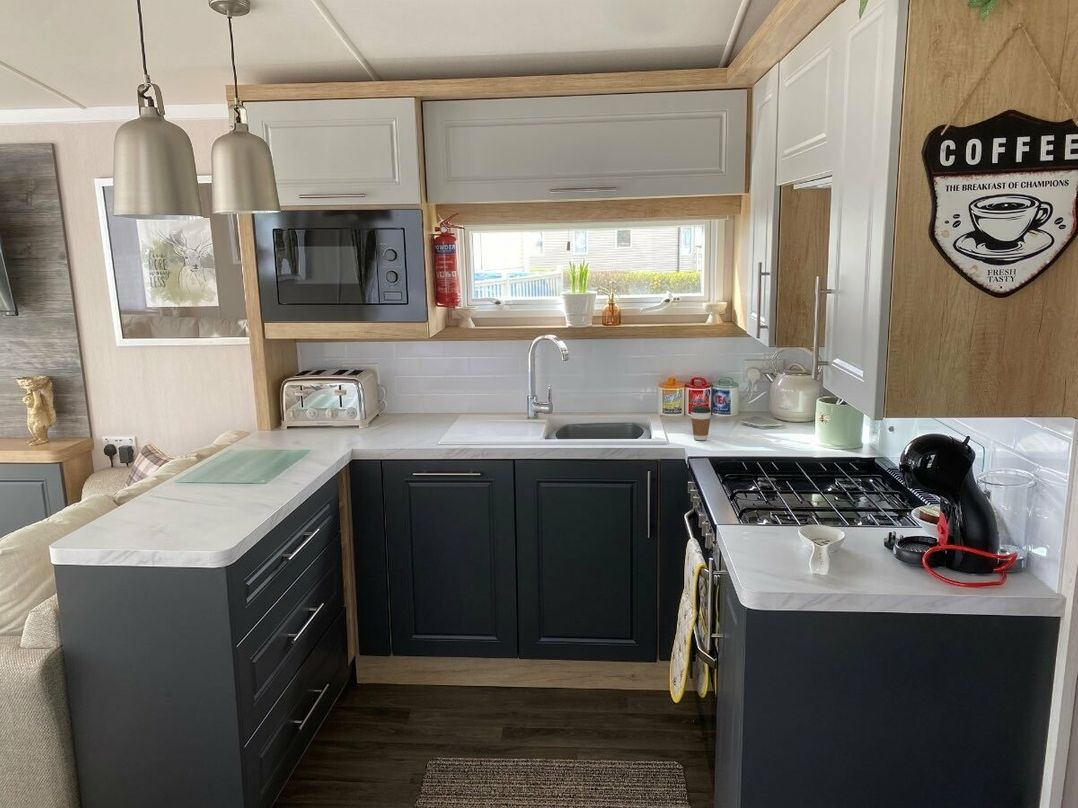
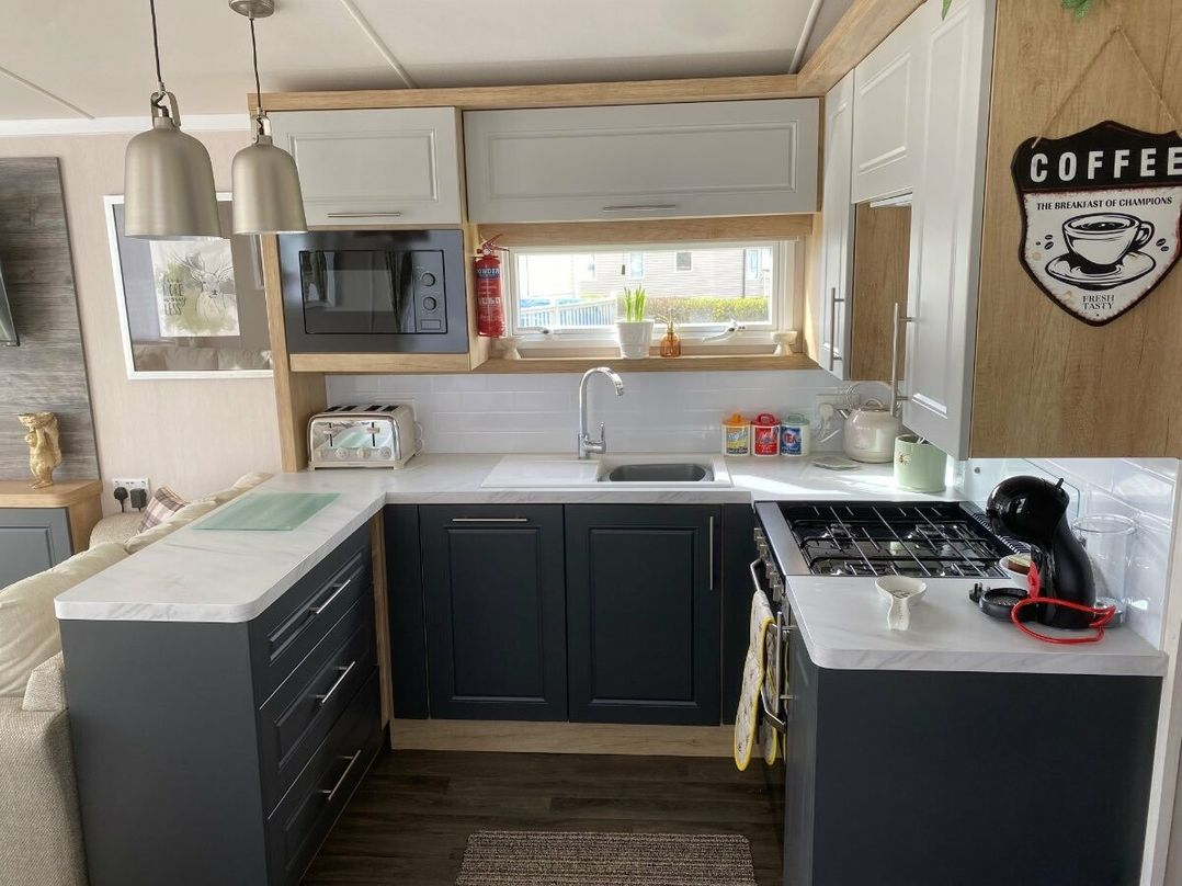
- coffee cup [690,405,712,441]
